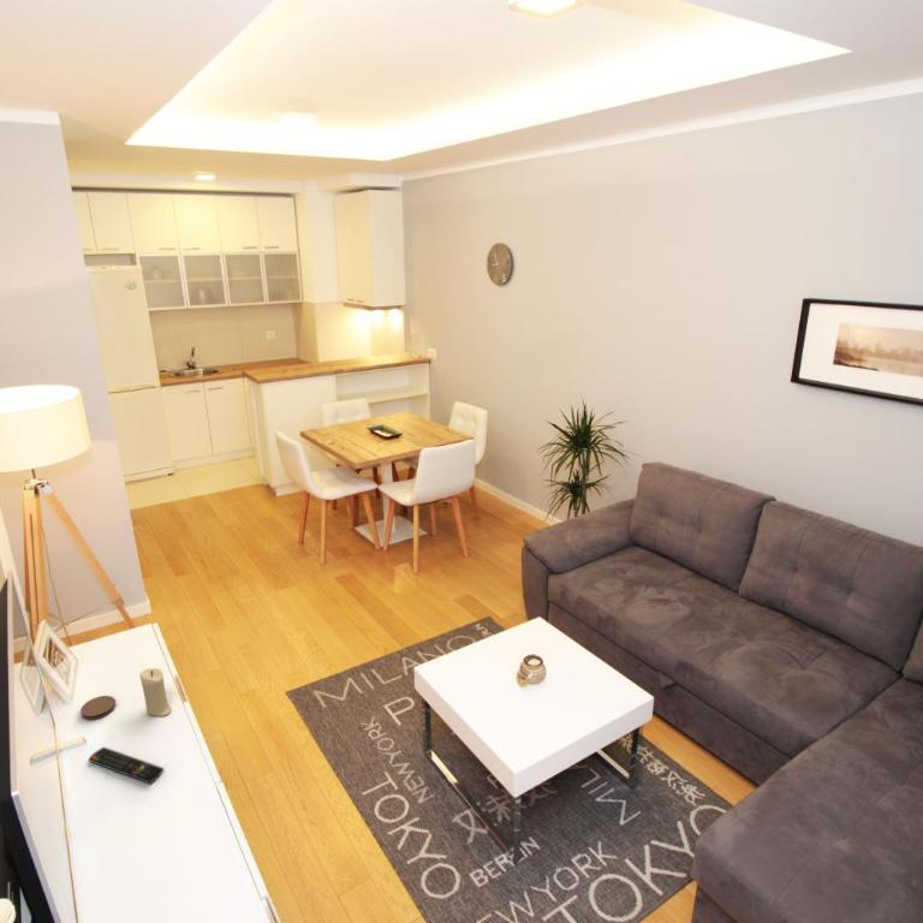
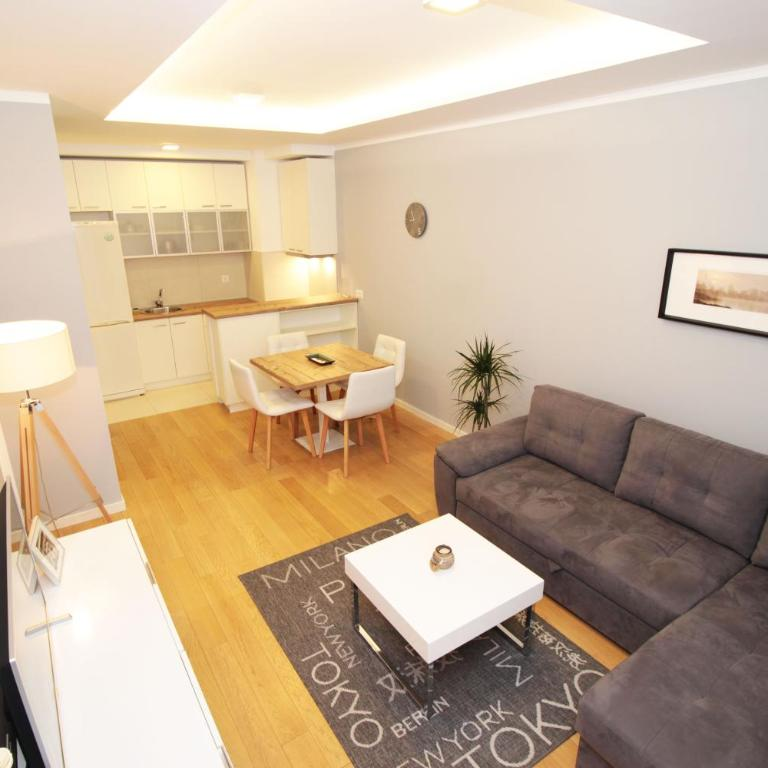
- candle [138,667,172,717]
- remote control [88,746,165,785]
- coaster [79,695,117,721]
